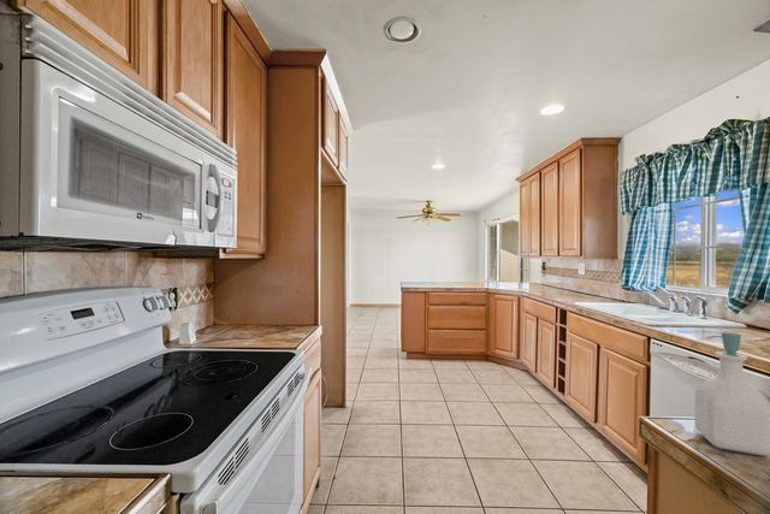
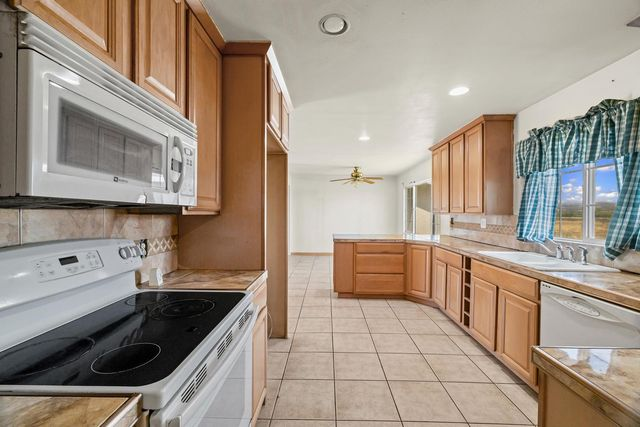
- soap bottle [694,331,770,456]
